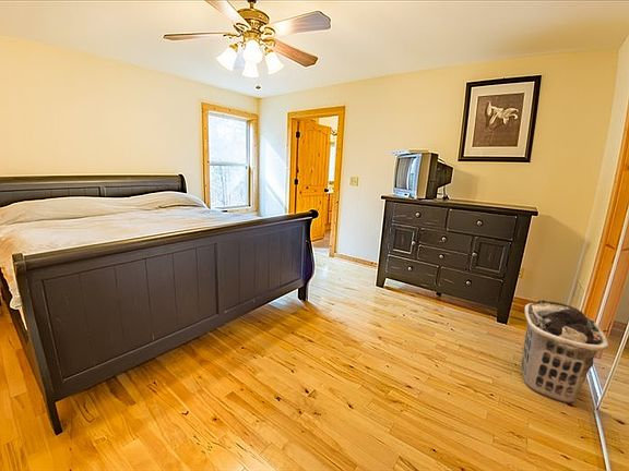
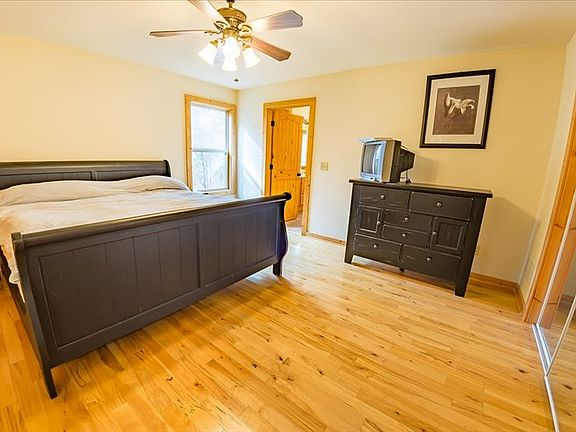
- clothes hamper [521,299,609,404]
